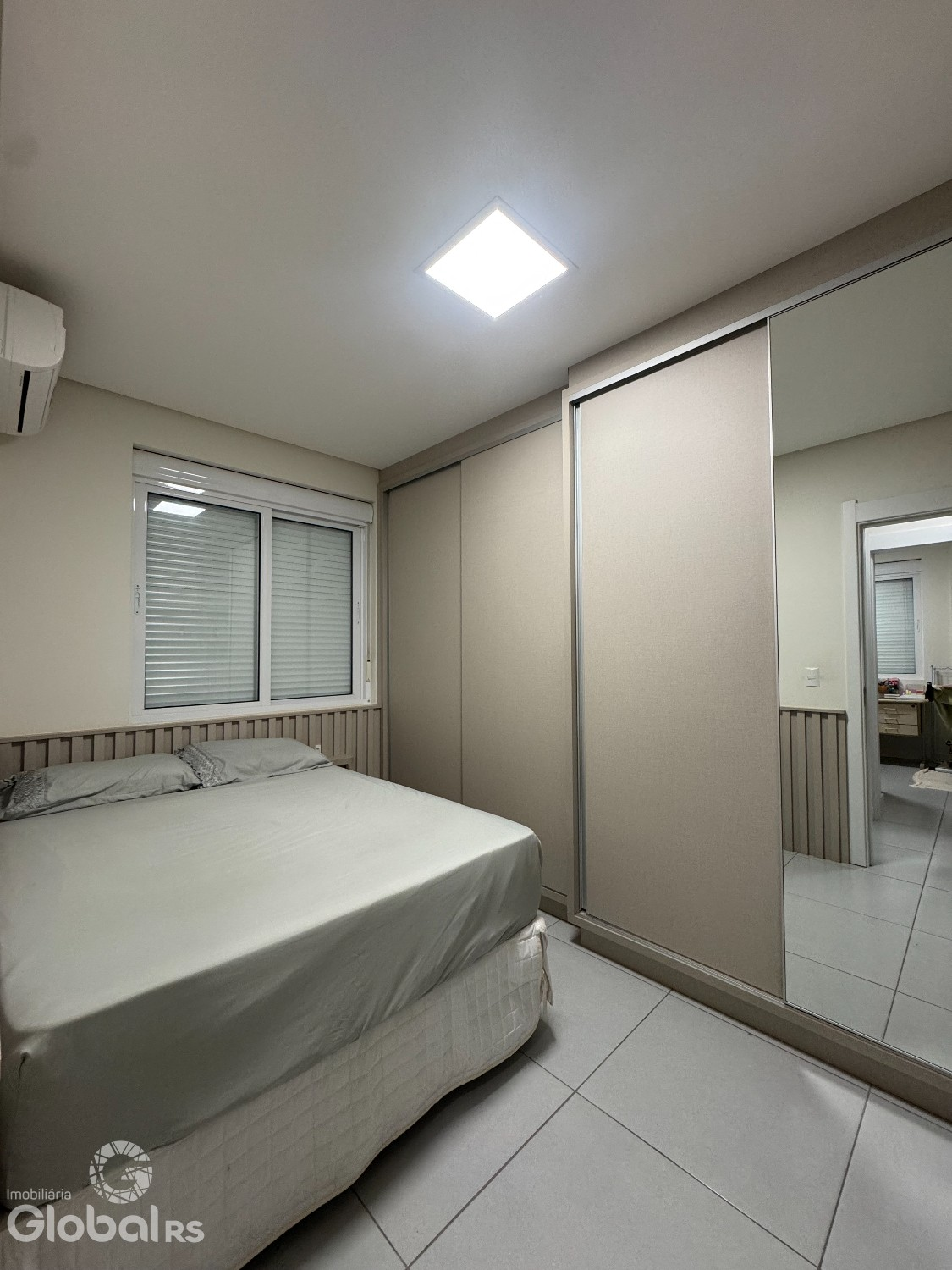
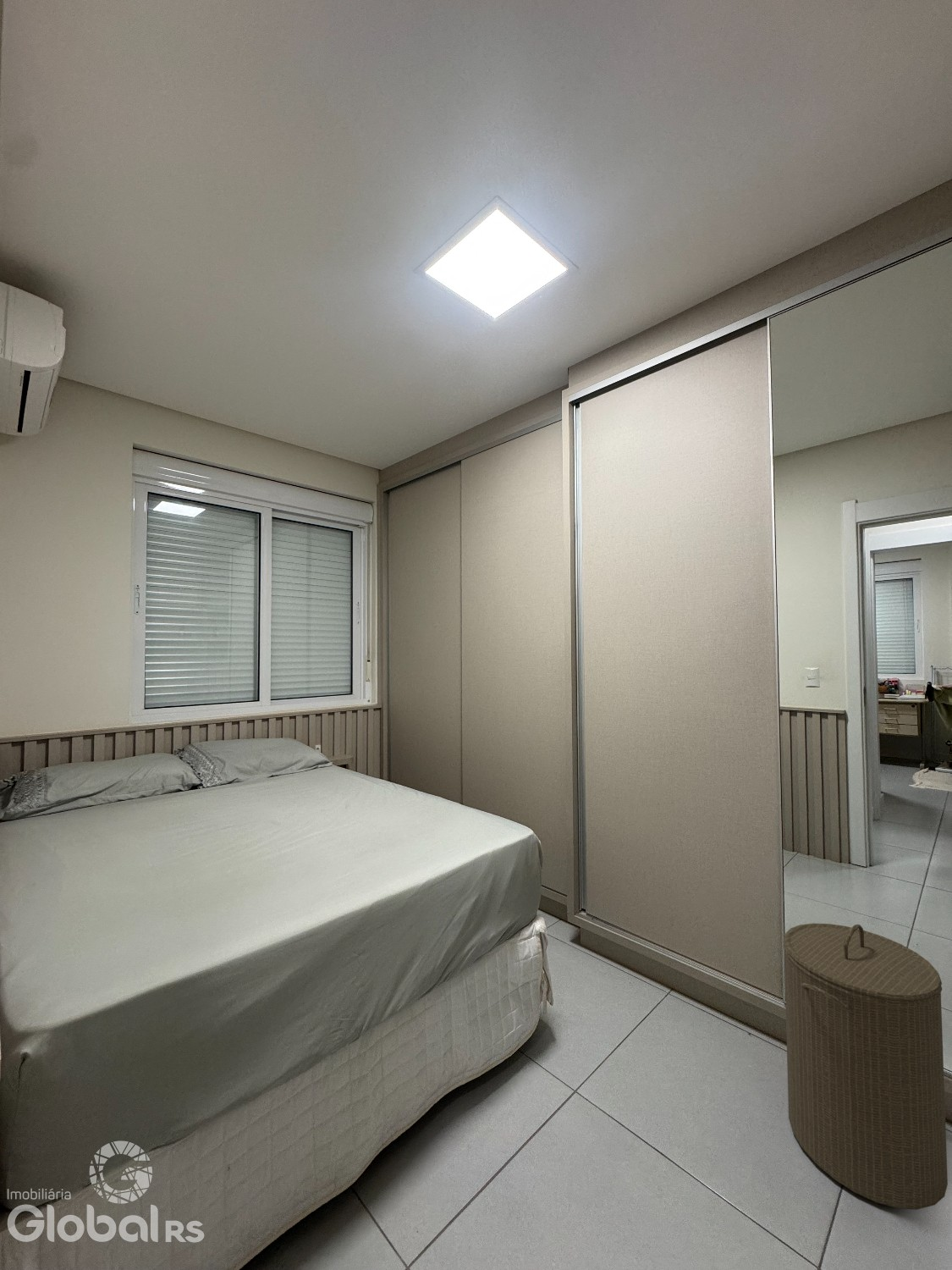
+ laundry hamper [782,922,949,1211]
